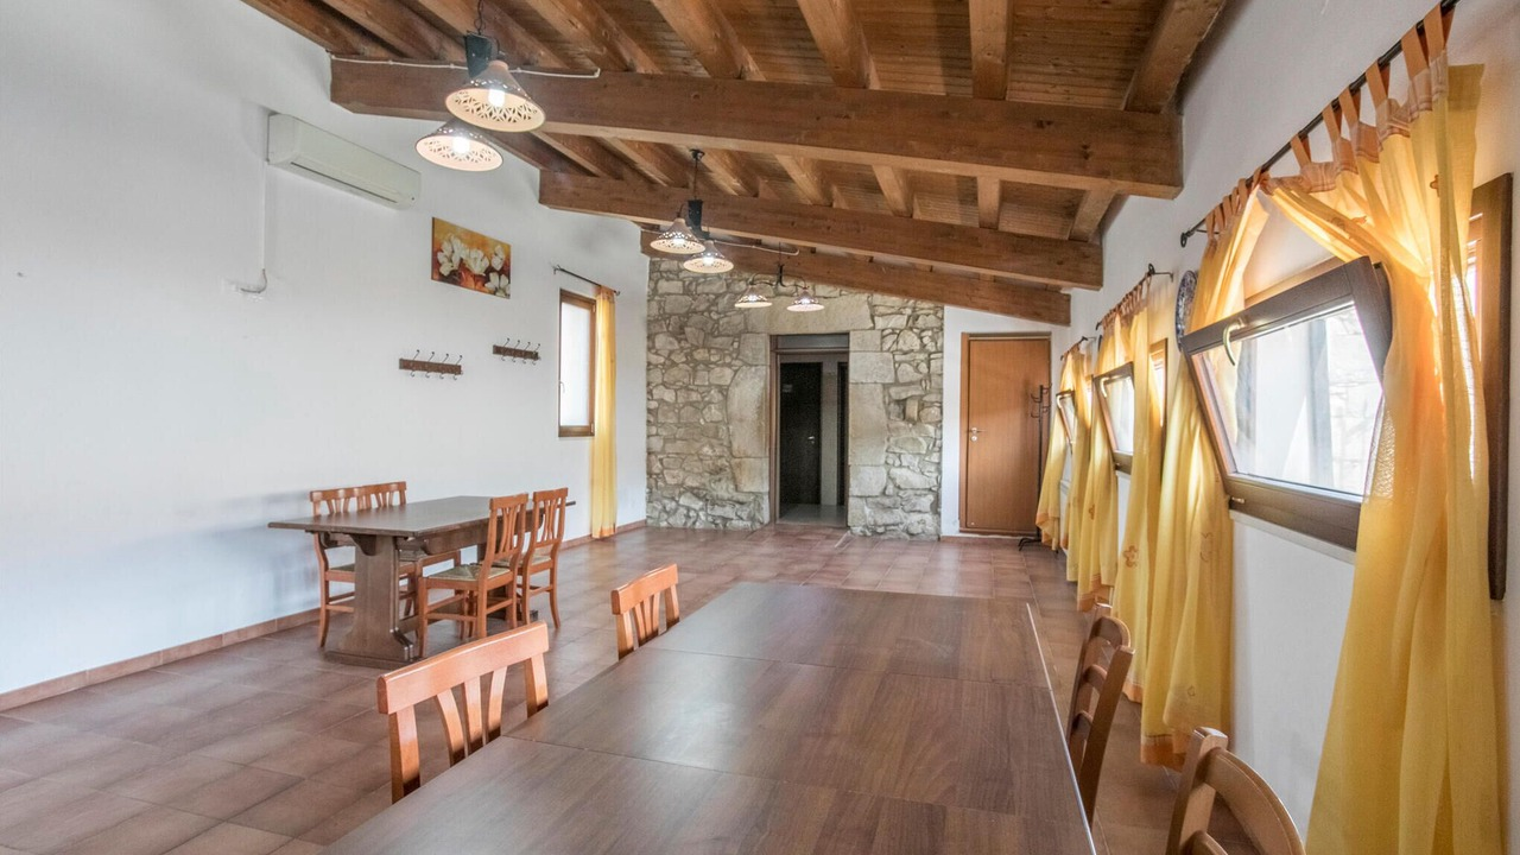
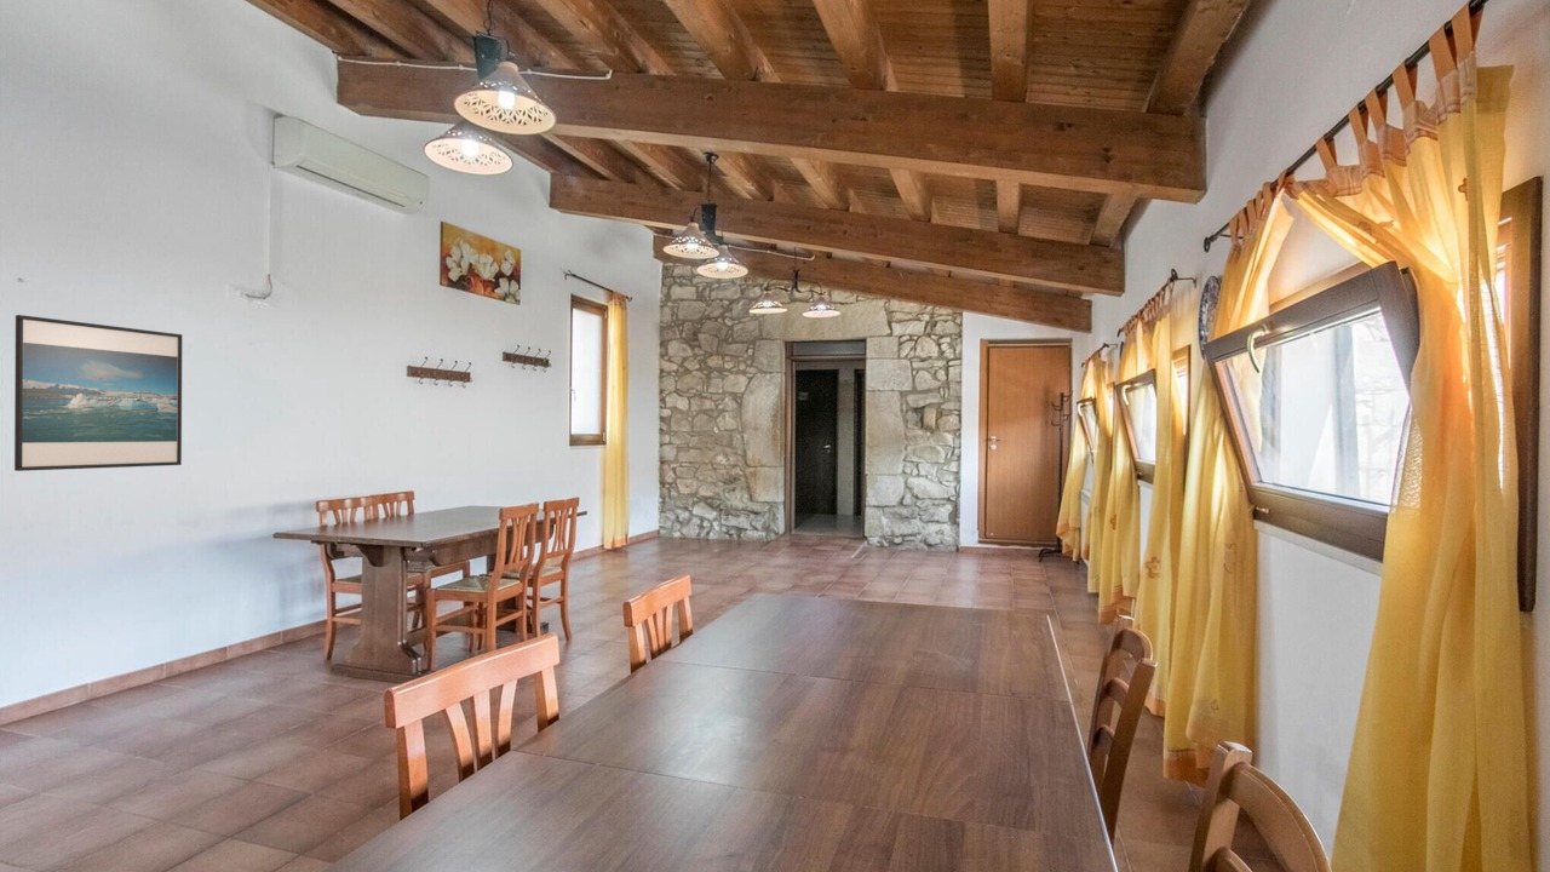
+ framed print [13,314,184,472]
